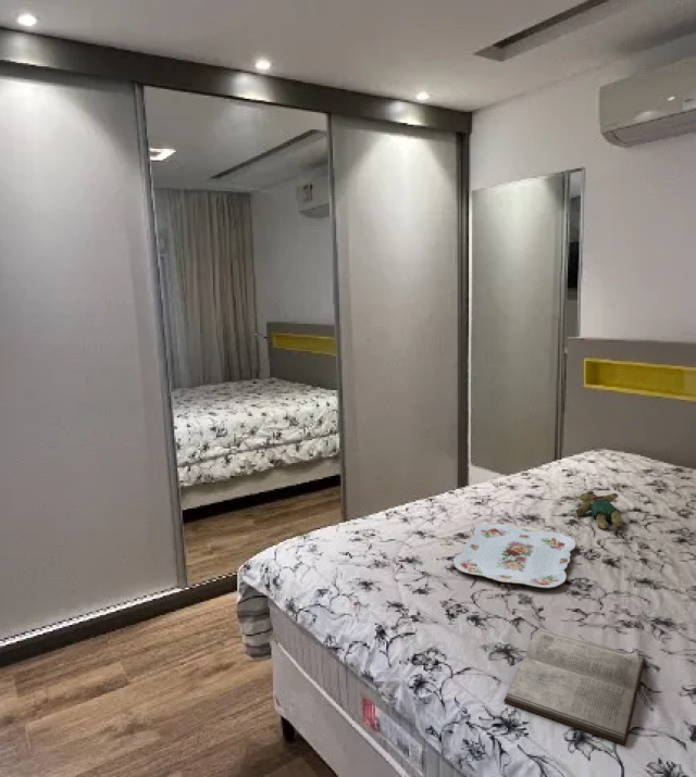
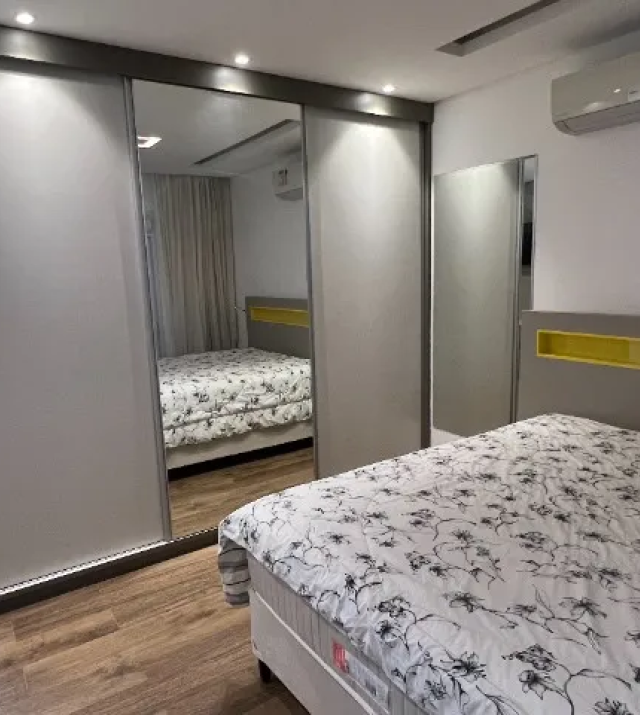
- teddy bear [572,490,624,529]
- diary [502,628,646,747]
- serving tray [452,523,576,589]
